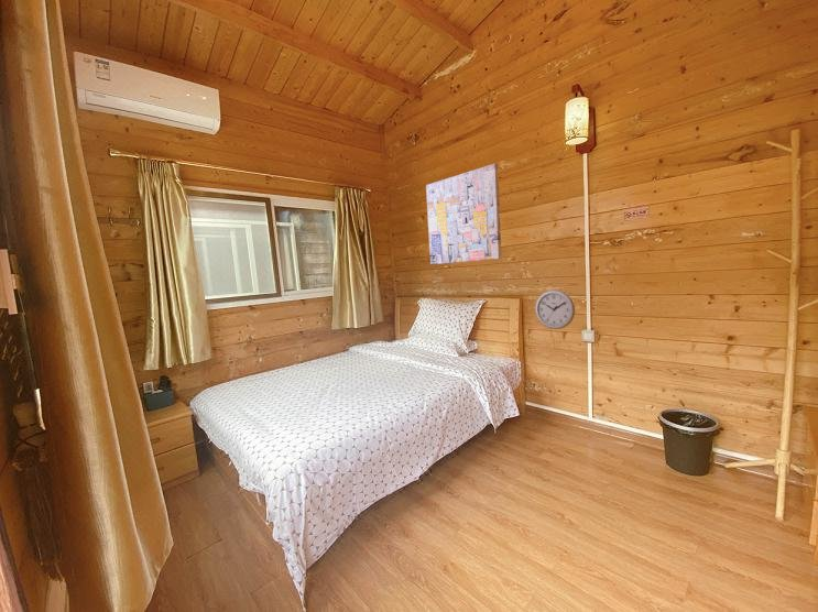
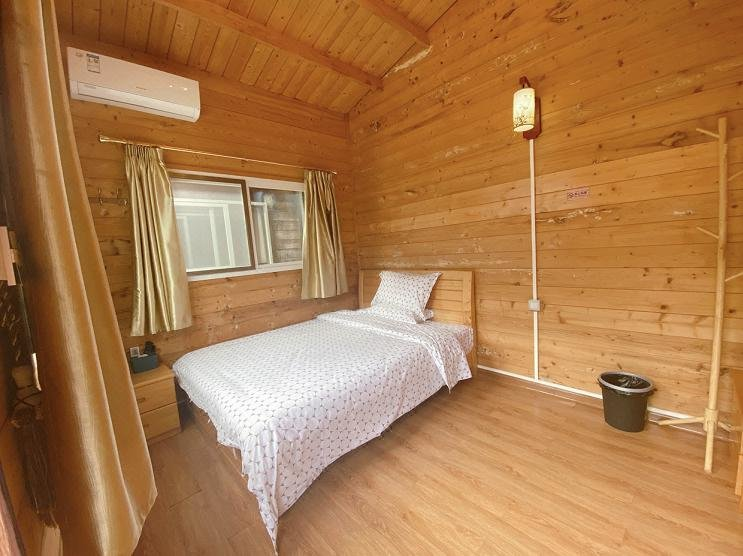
- wall art [425,163,502,265]
- wall clock [534,288,576,330]
